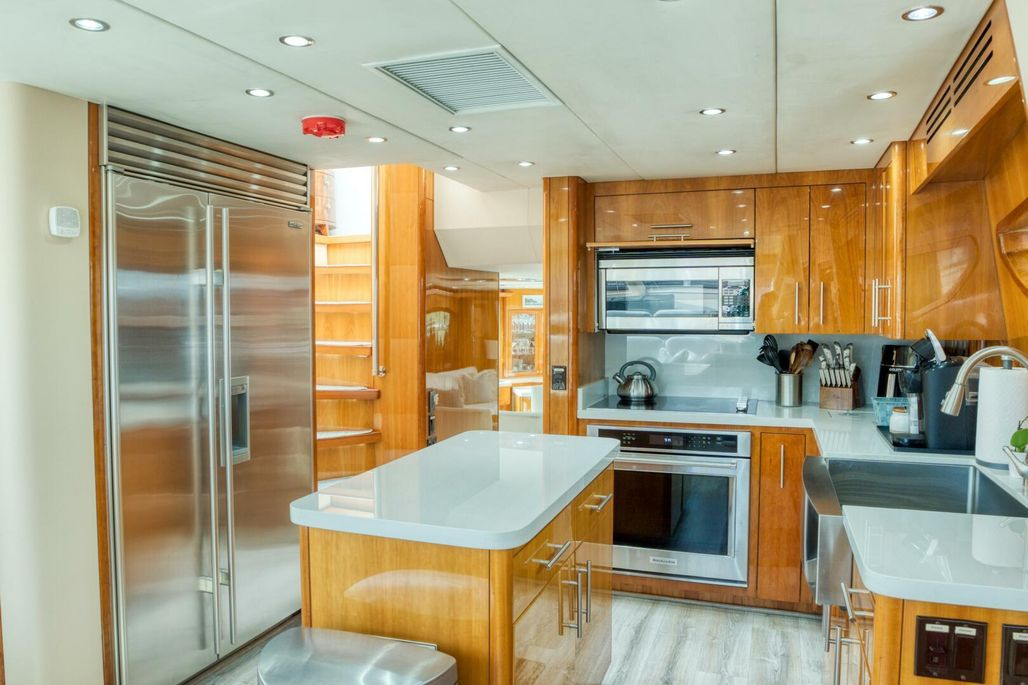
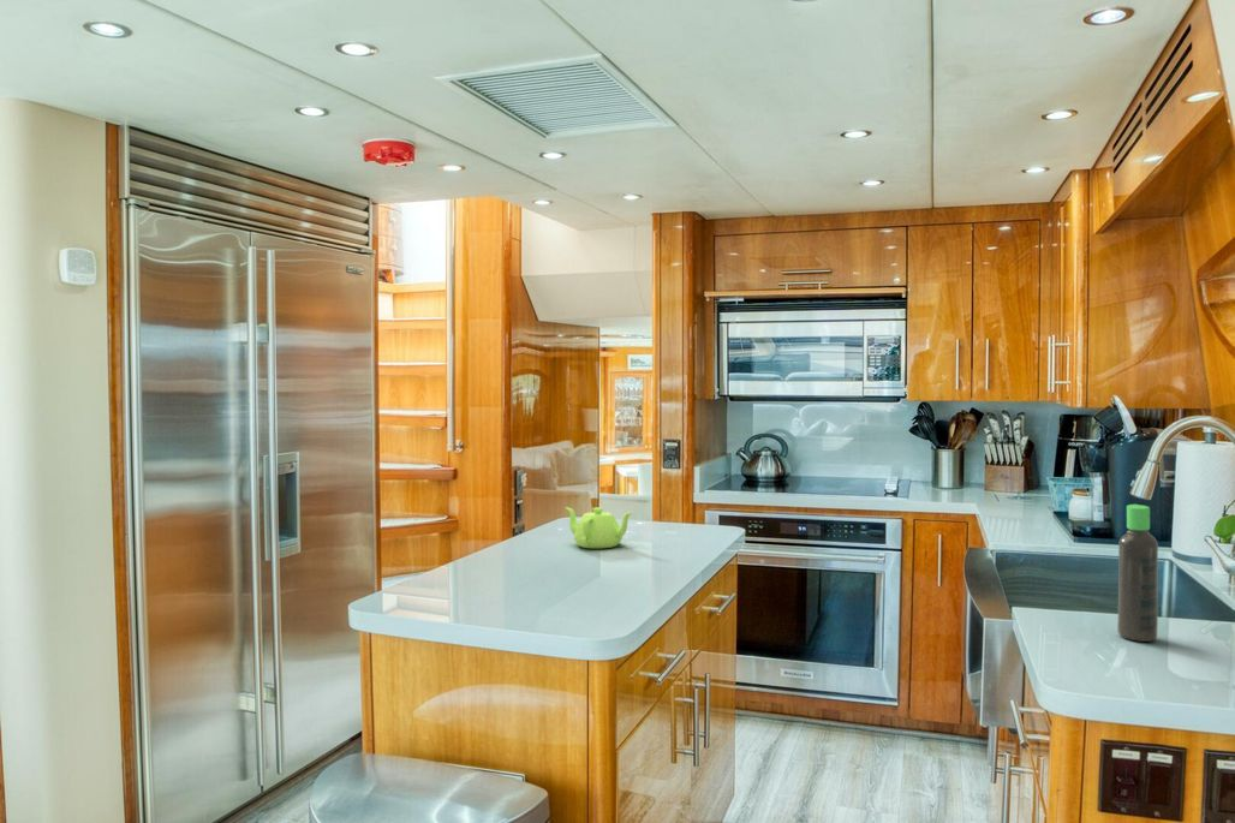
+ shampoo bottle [1116,503,1159,643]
+ teapot [565,506,634,549]
